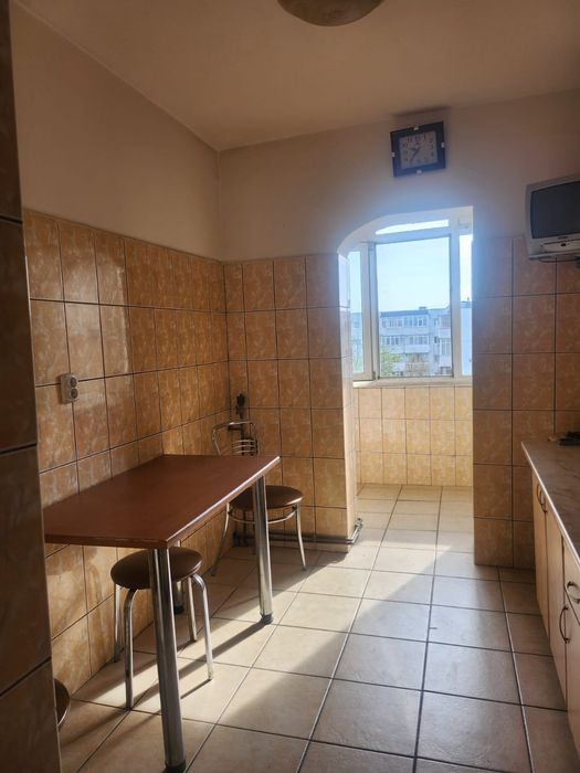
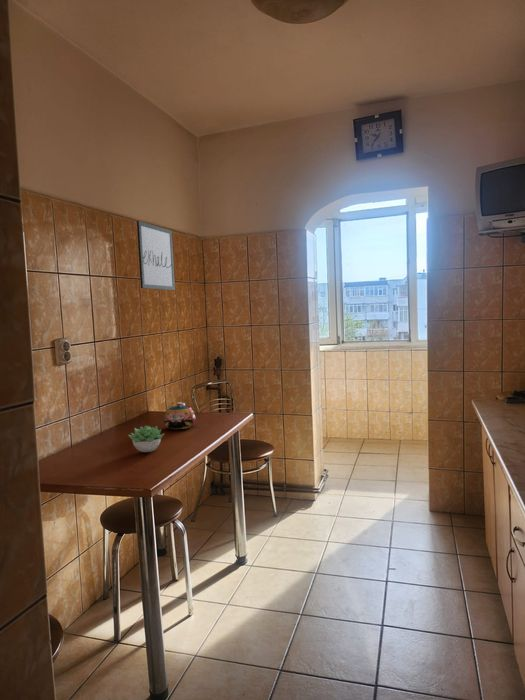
+ teapot [163,401,197,431]
+ succulent plant [128,425,165,453]
+ wall art [136,220,176,291]
